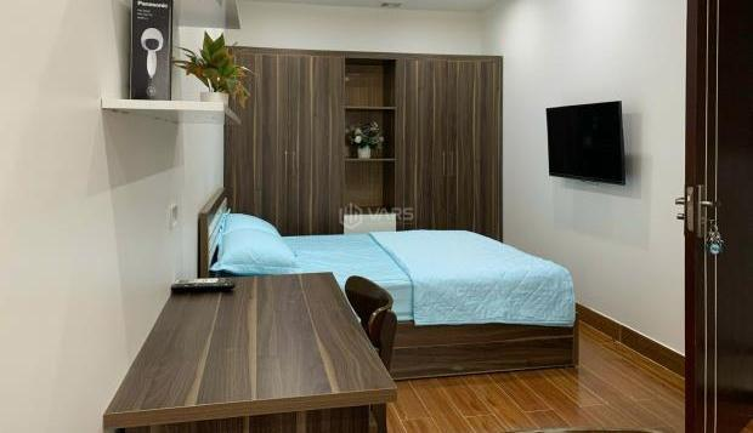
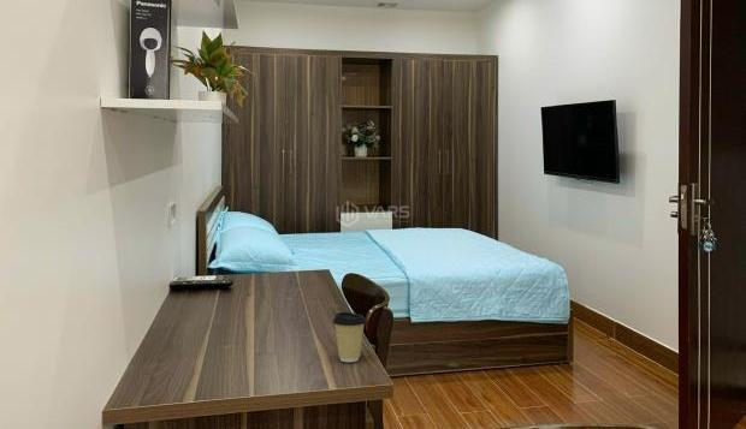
+ coffee cup [331,311,368,363]
